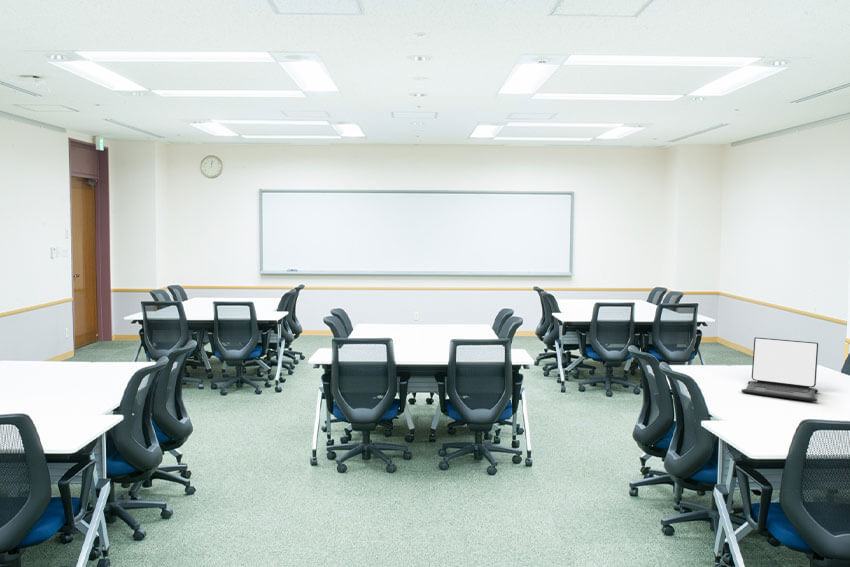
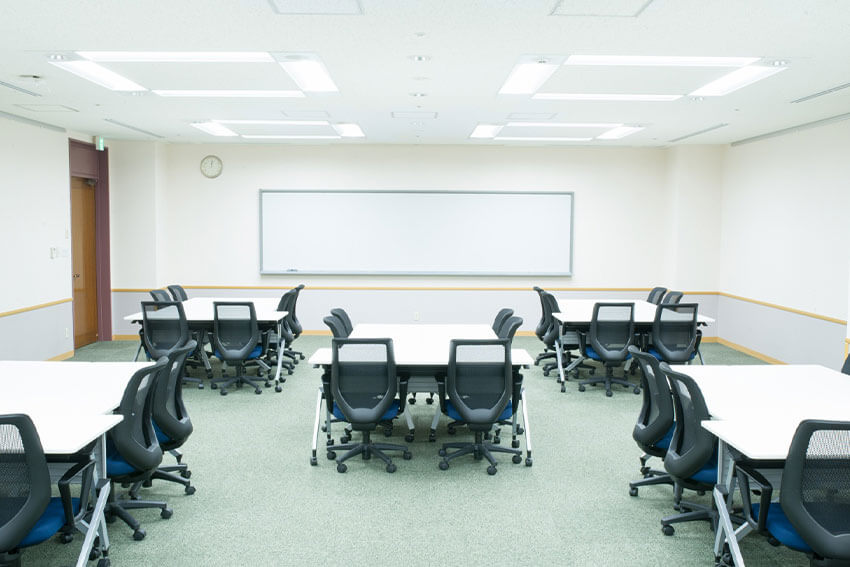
- laptop [741,336,819,402]
